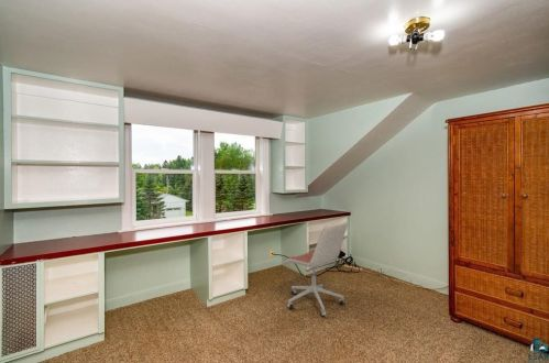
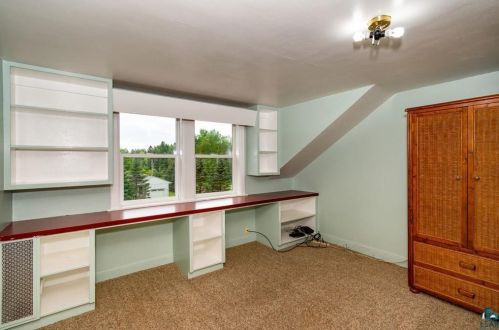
- office chair [283,221,349,317]
